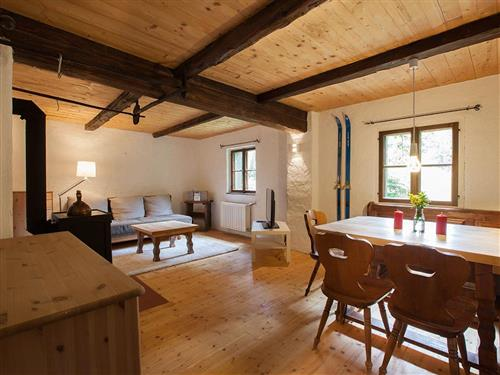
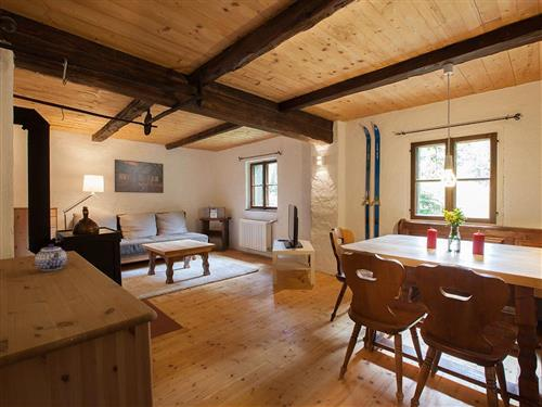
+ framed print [114,158,165,194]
+ teapot [34,243,68,272]
